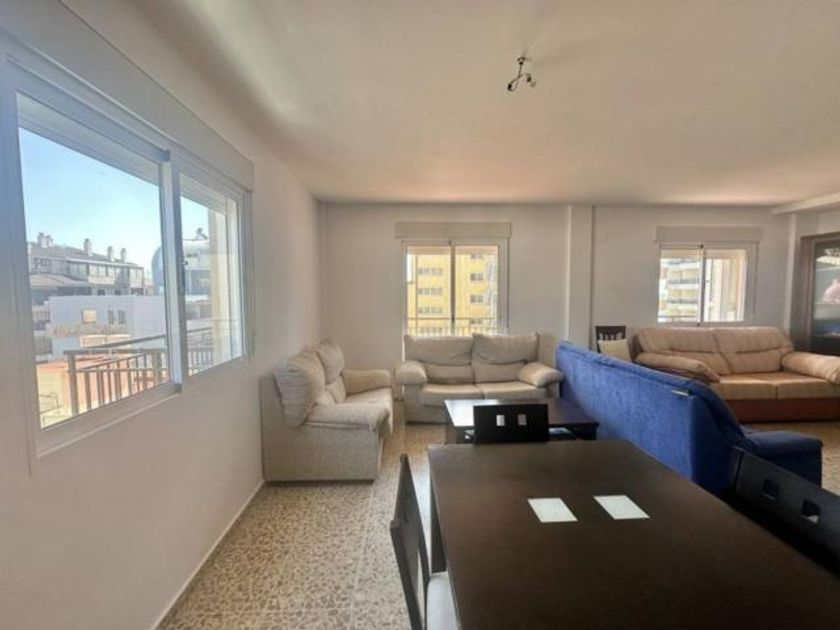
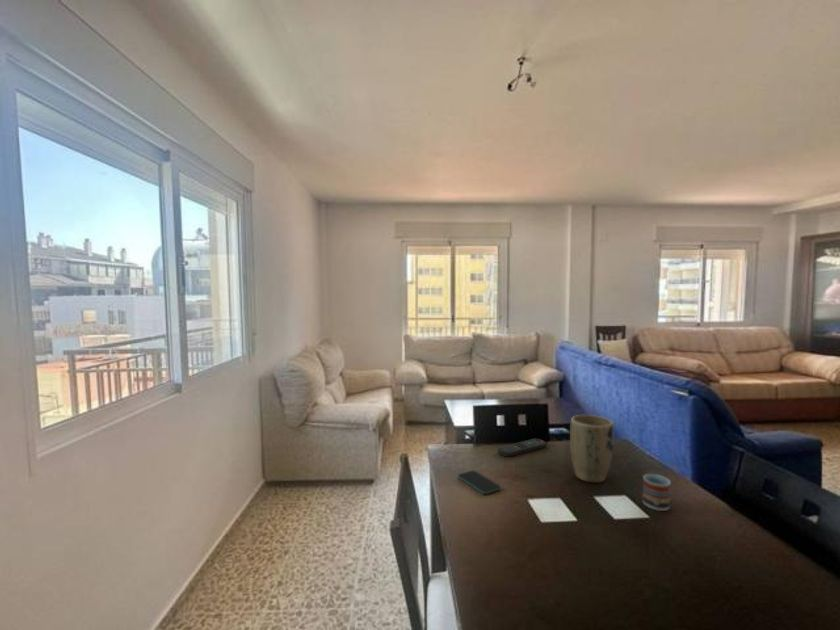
+ cup [641,473,672,512]
+ remote control [497,438,547,458]
+ plant pot [569,414,615,484]
+ smartphone [457,469,502,495]
